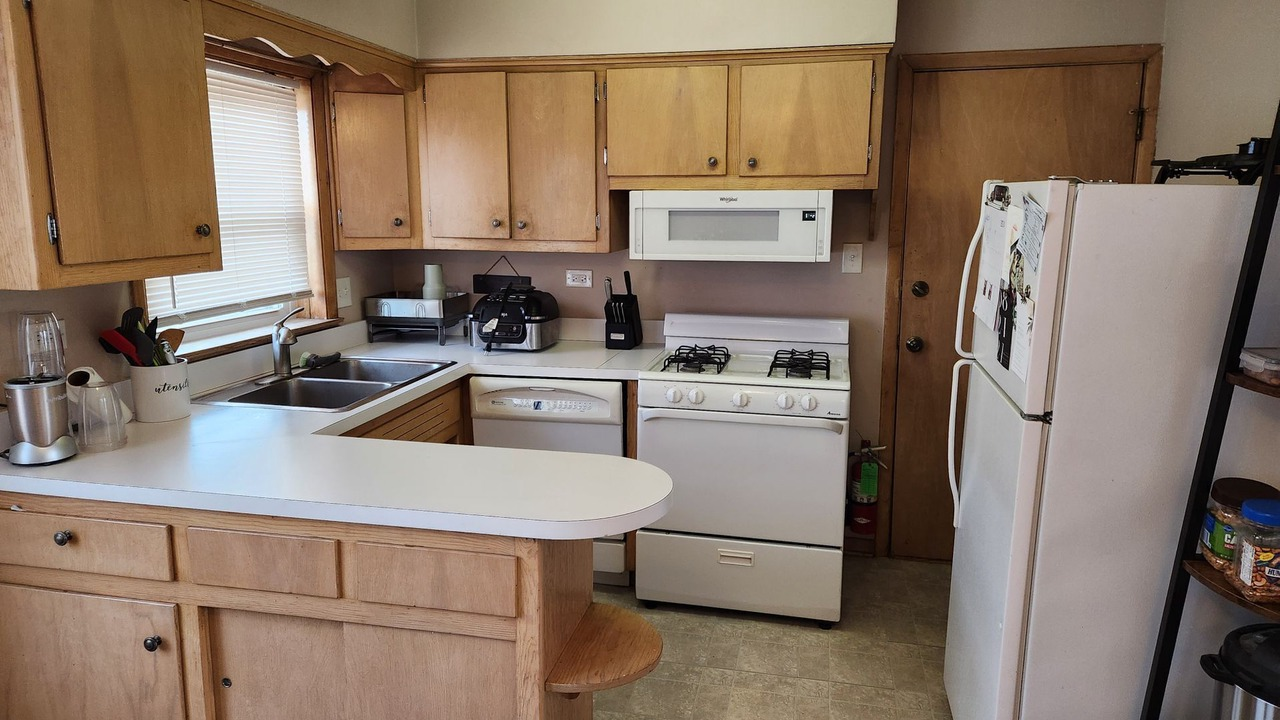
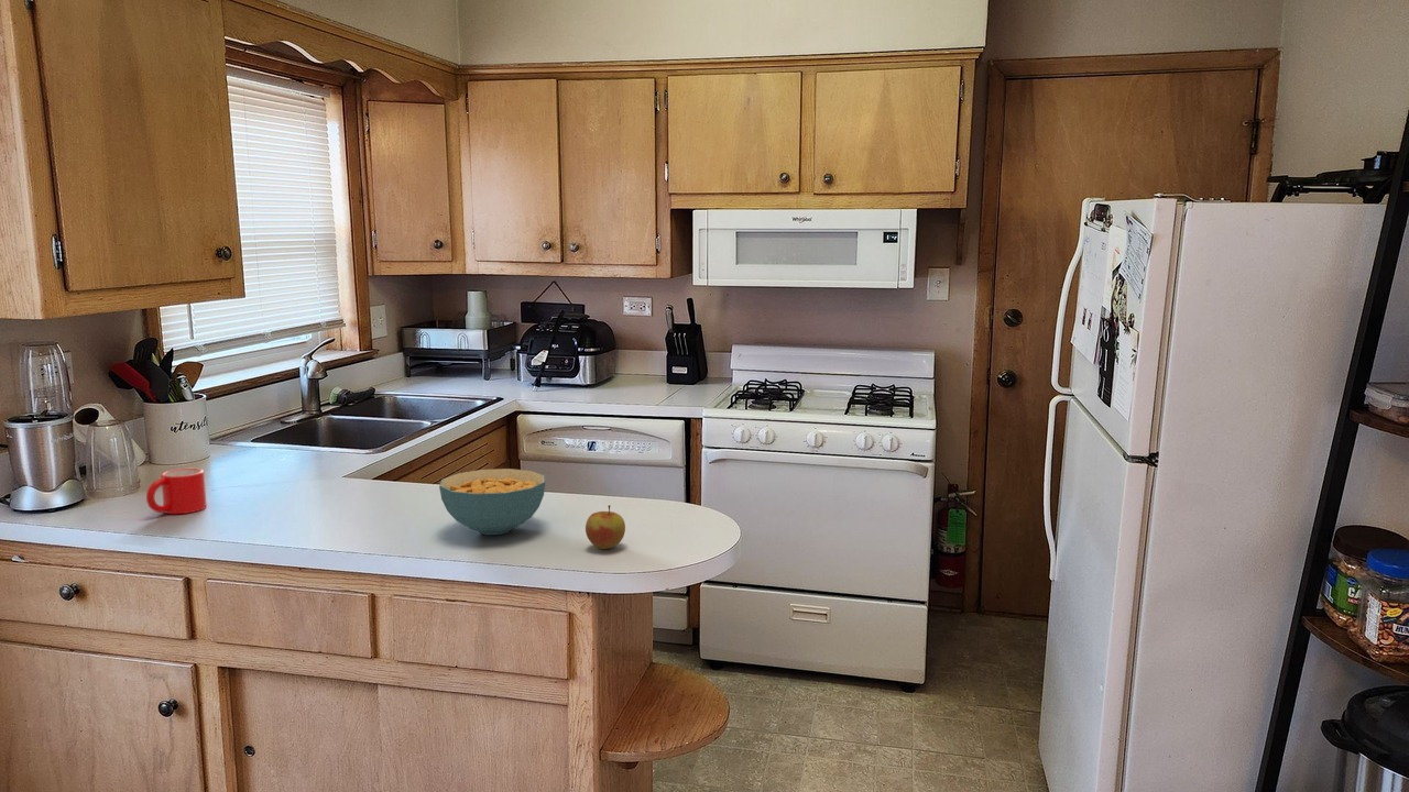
+ mug [145,468,208,515]
+ apple [585,504,626,550]
+ cereal bowl [438,468,546,536]
